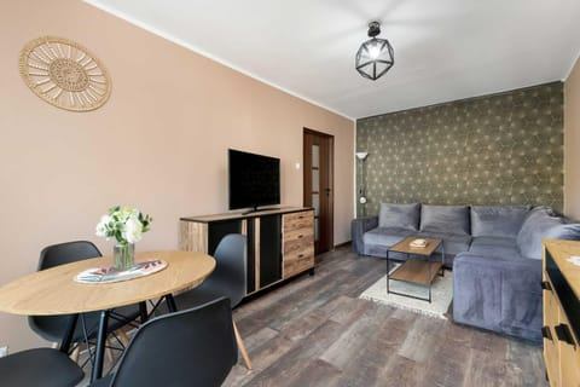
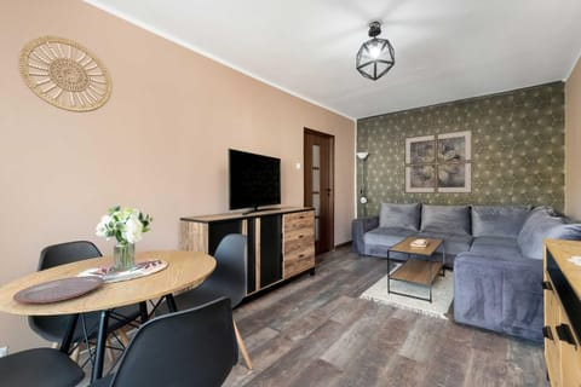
+ plate [12,276,105,304]
+ wall art [403,128,473,195]
